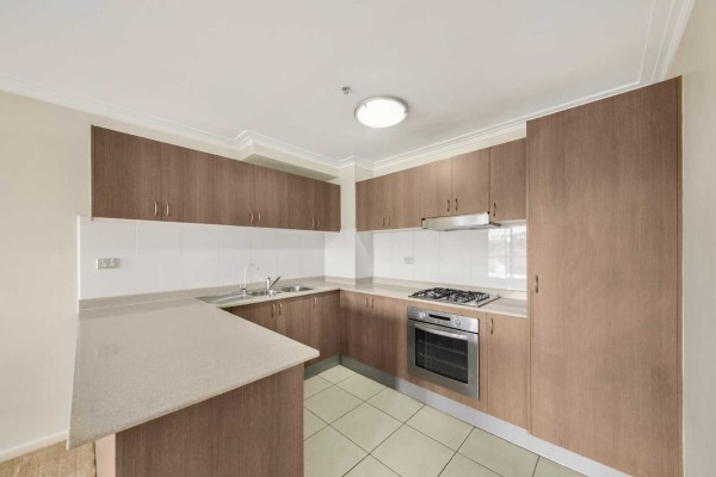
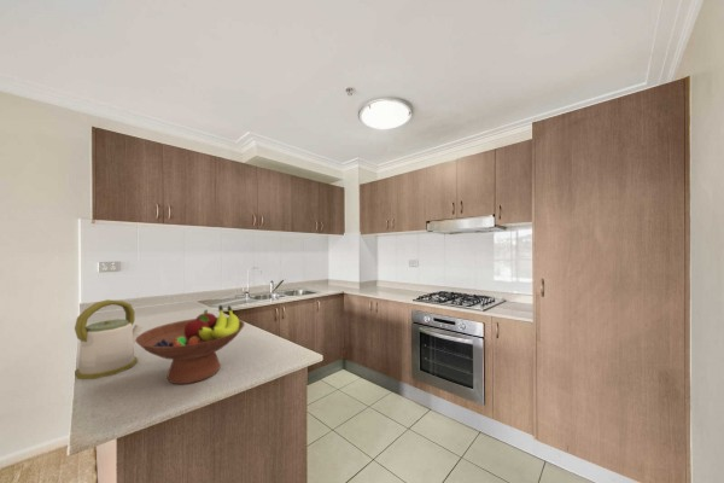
+ fruit bowl [135,304,246,385]
+ kettle [74,298,144,380]
